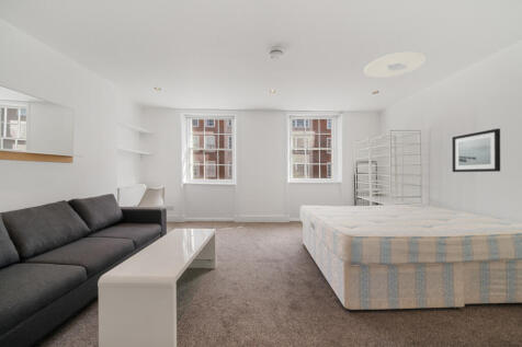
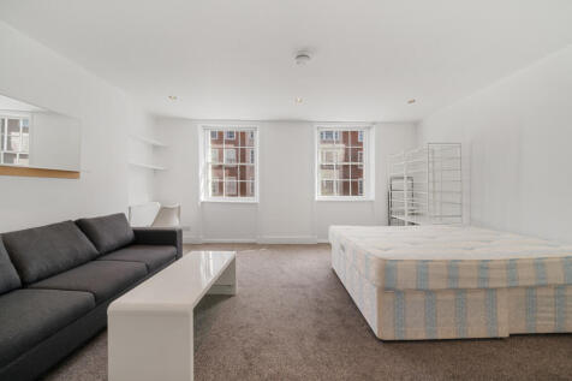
- ceiling light [363,50,427,79]
- wall art [452,128,501,173]
